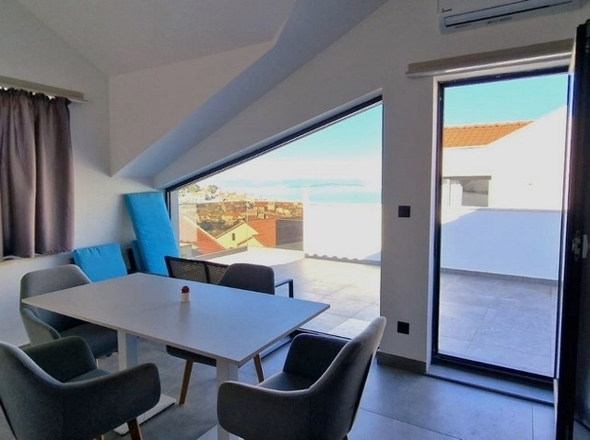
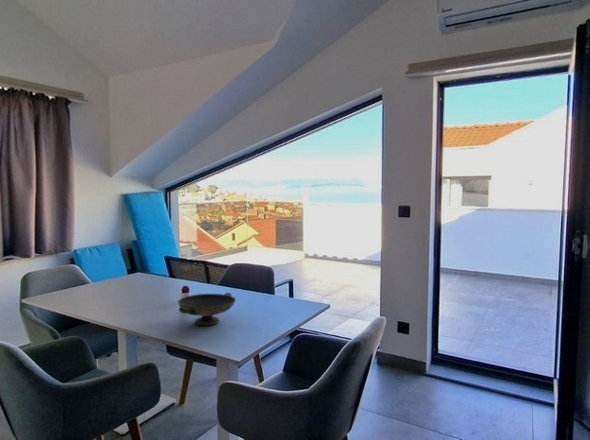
+ decorative bowl [177,292,237,326]
